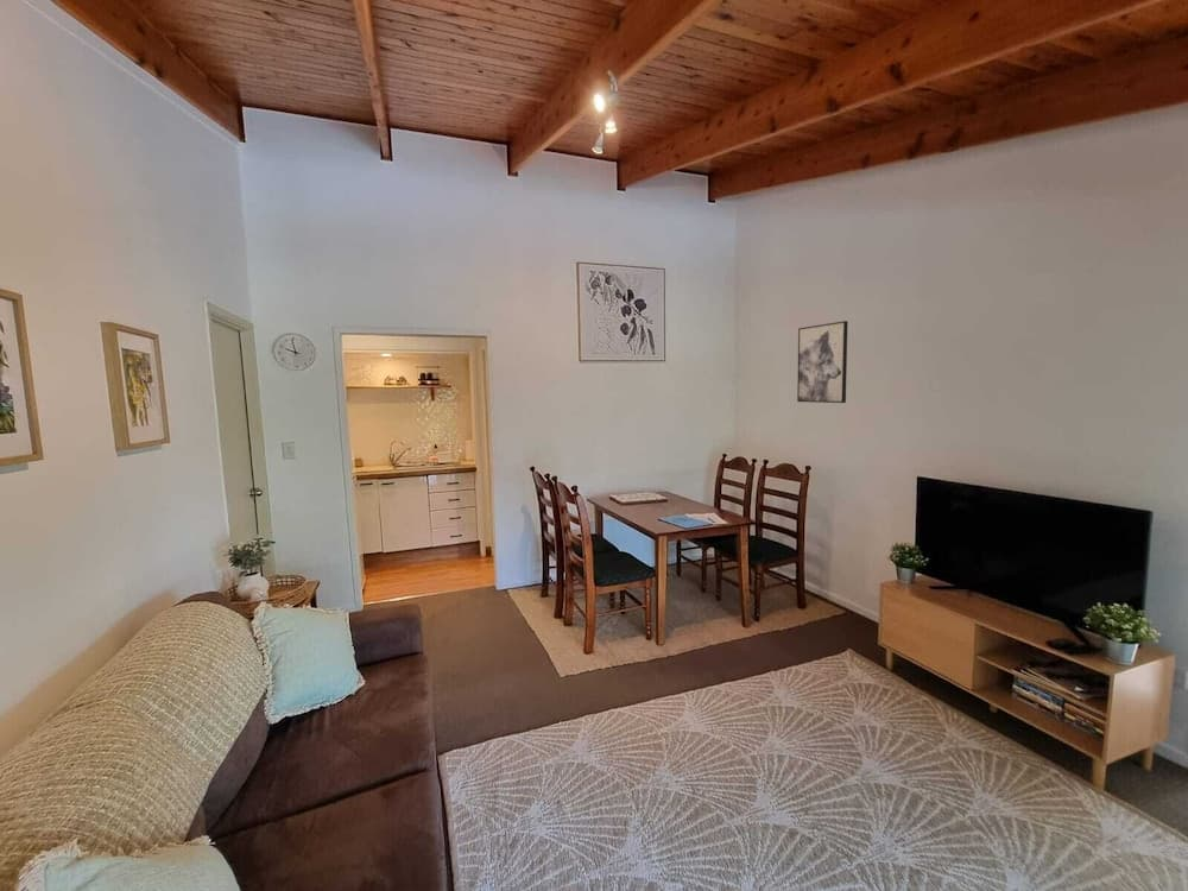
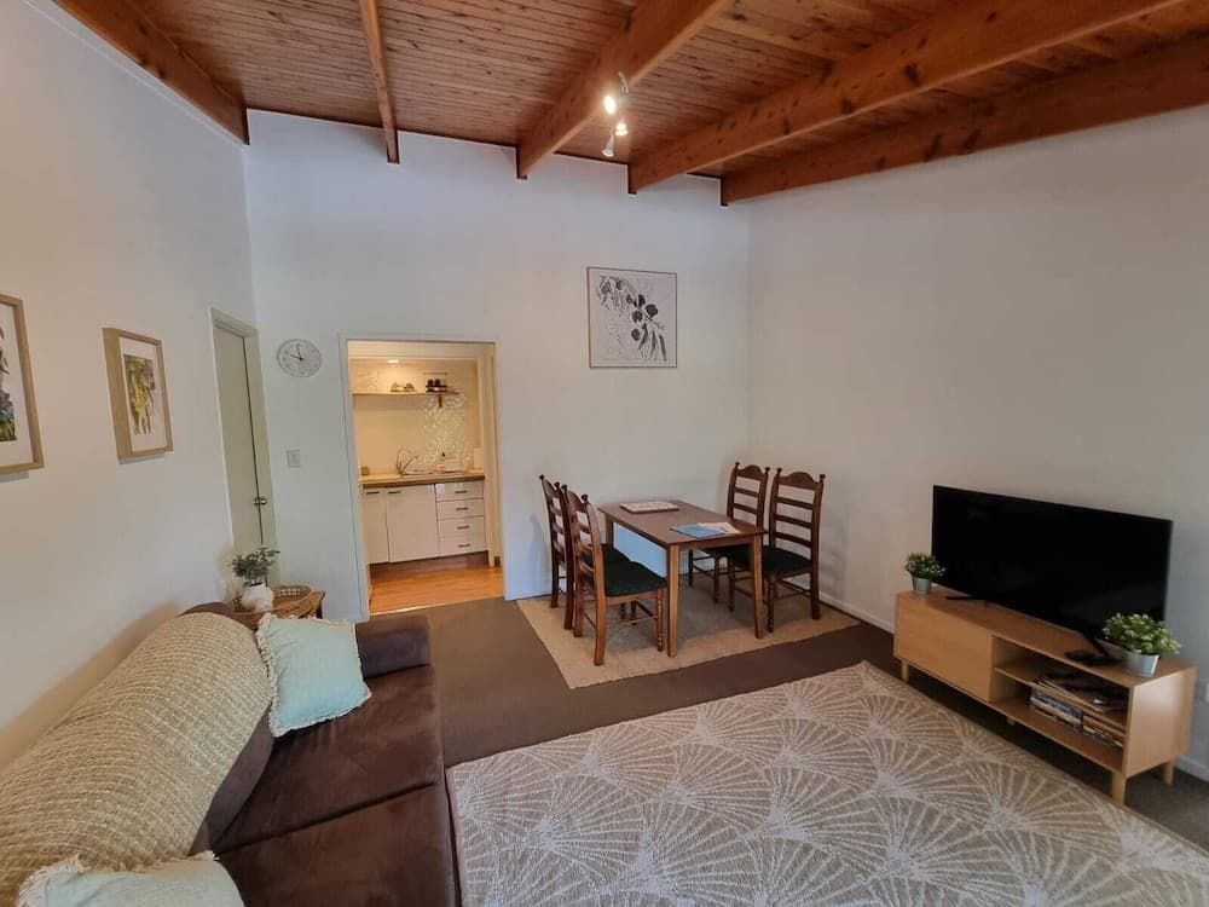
- wall art [796,320,848,404]
